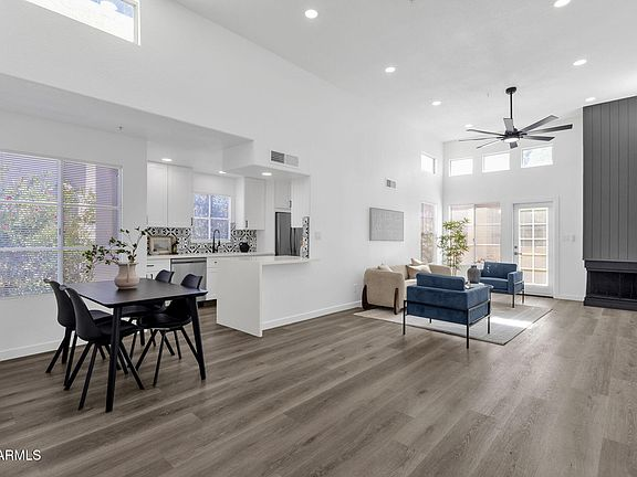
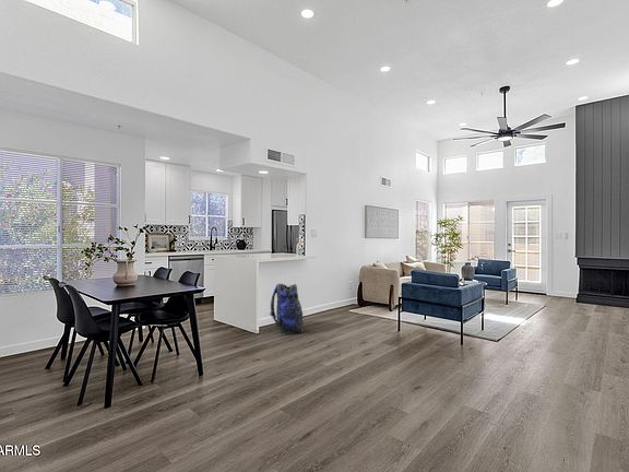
+ backpack [269,283,305,335]
